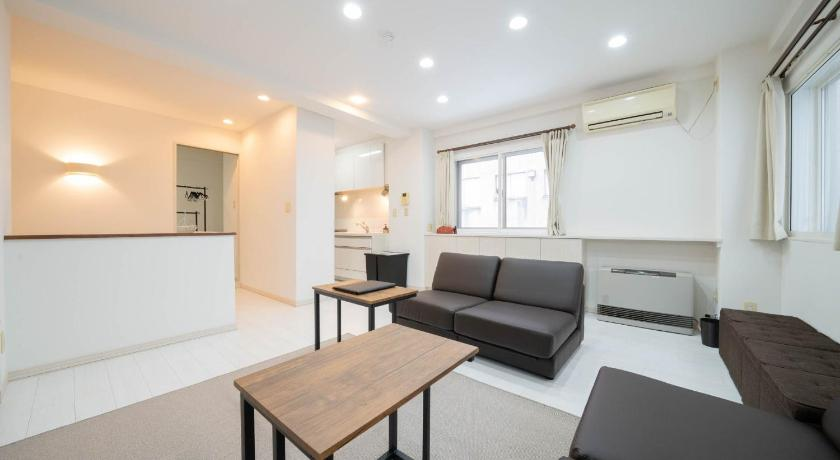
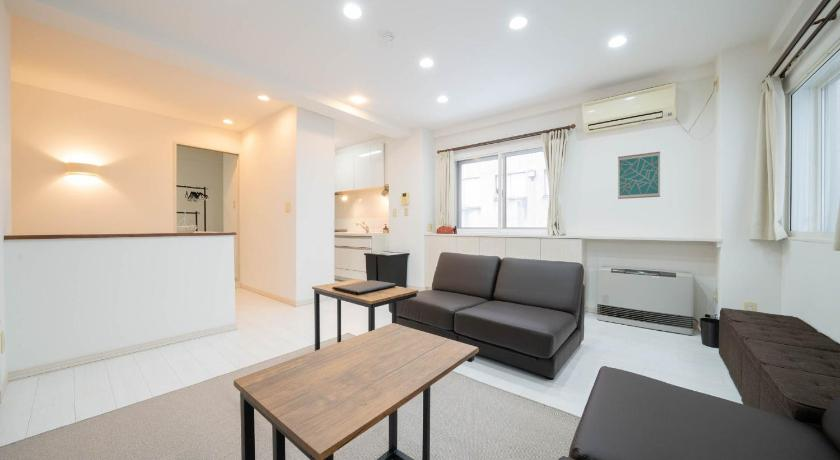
+ wall art [617,151,661,200]
